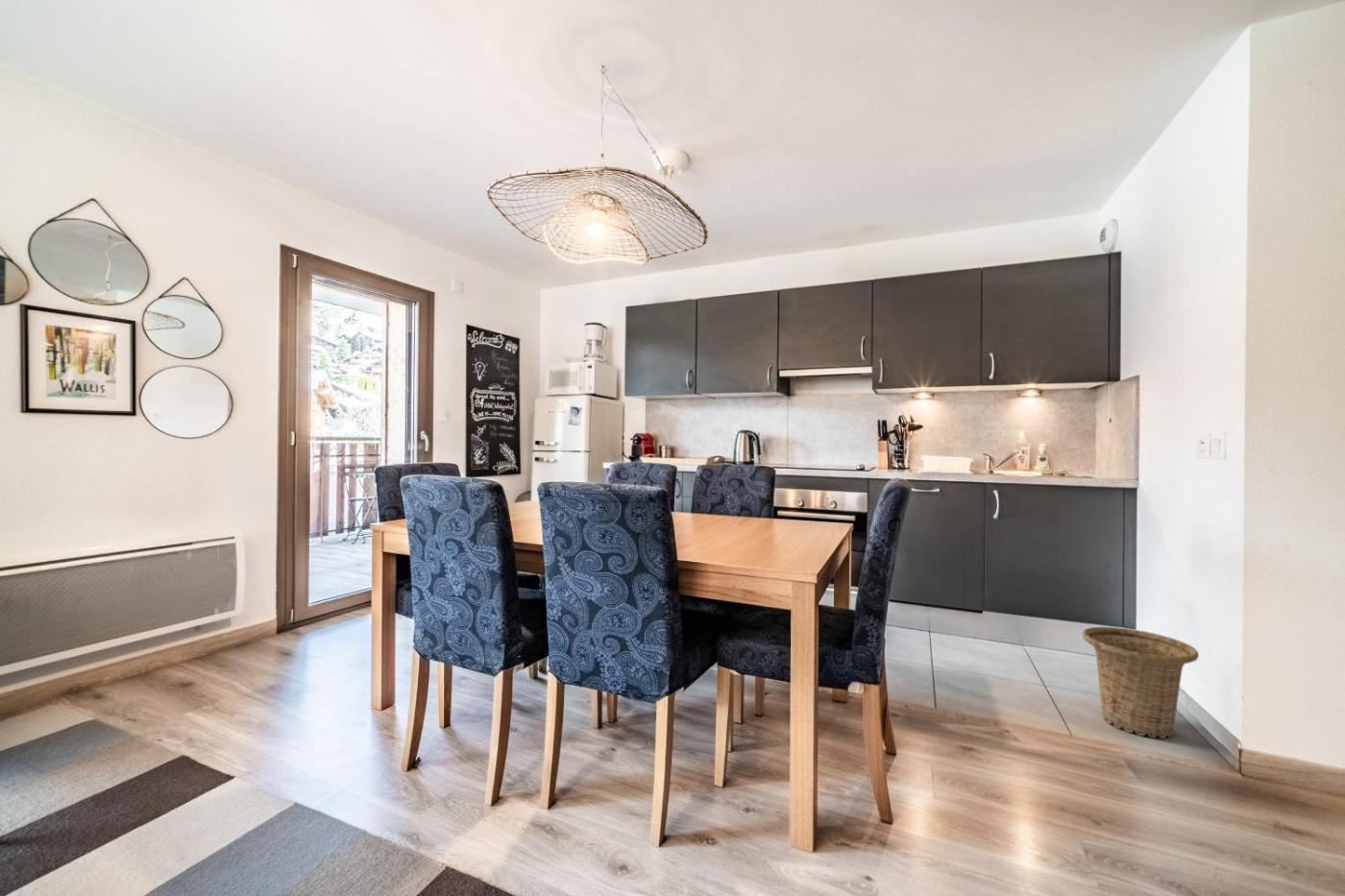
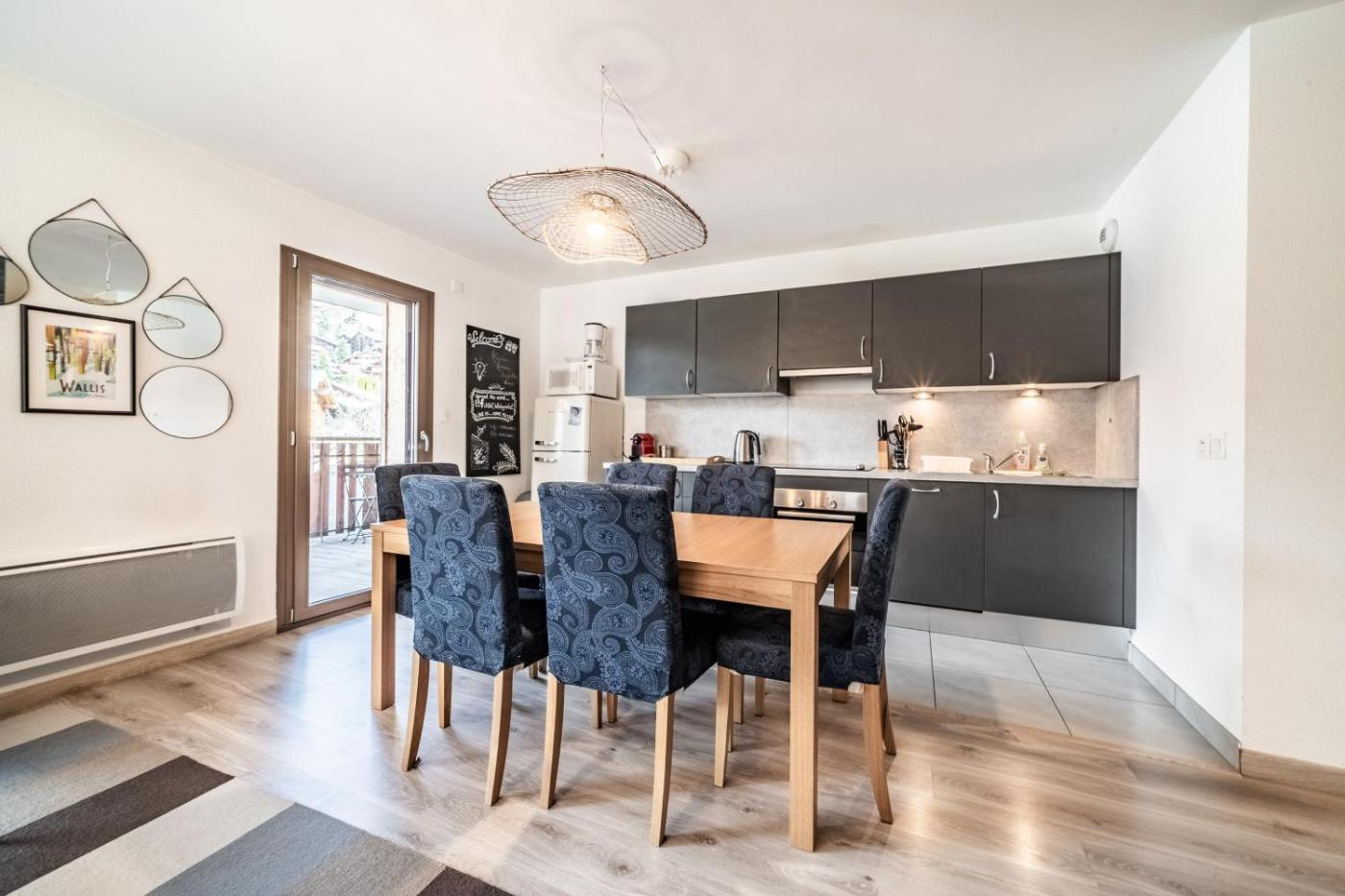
- basket [1082,626,1200,739]
